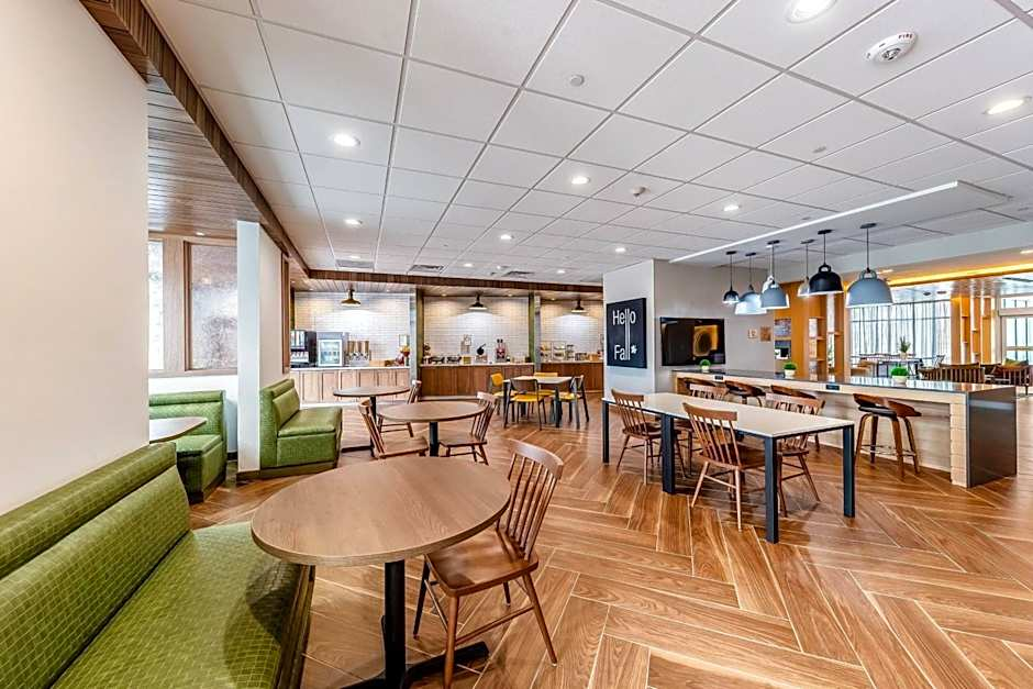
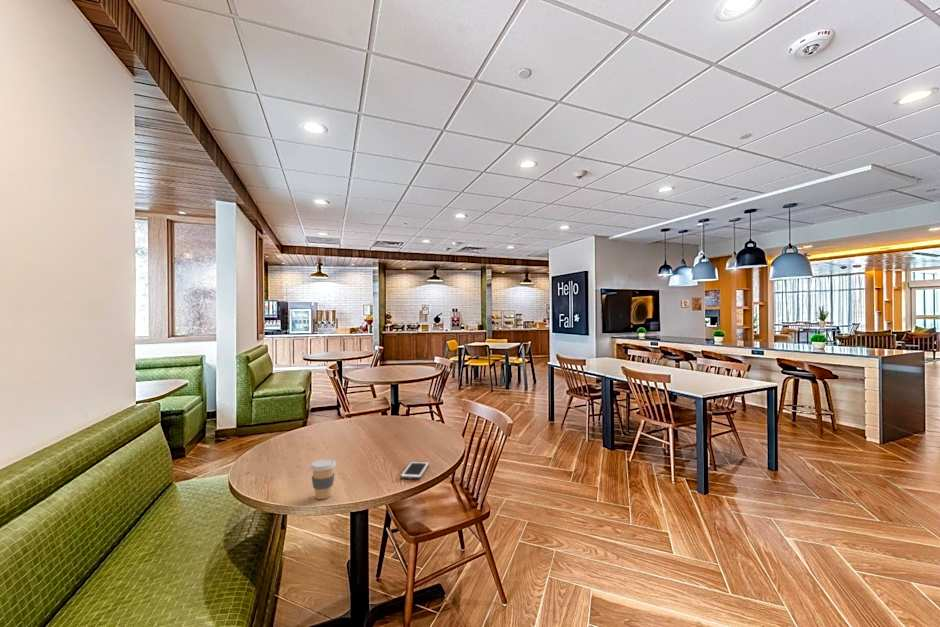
+ coffee cup [309,458,337,500]
+ cell phone [400,460,430,480]
